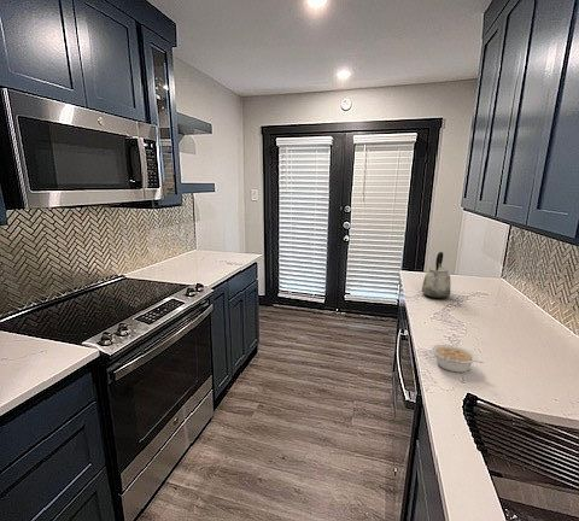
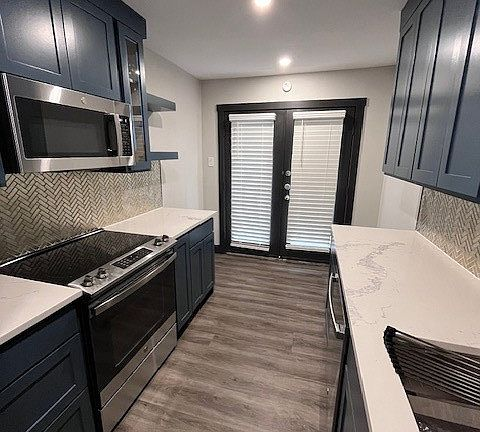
- kettle [421,251,452,299]
- legume [431,344,485,374]
